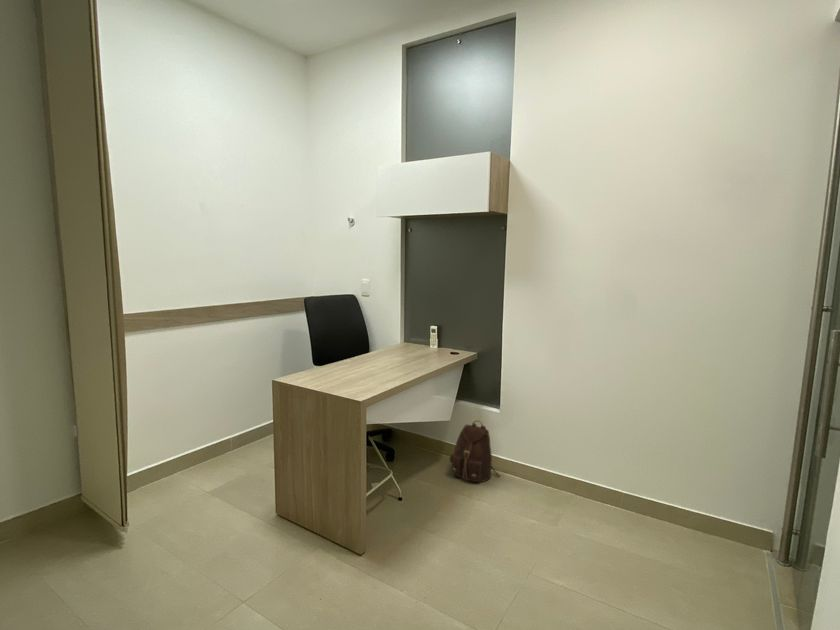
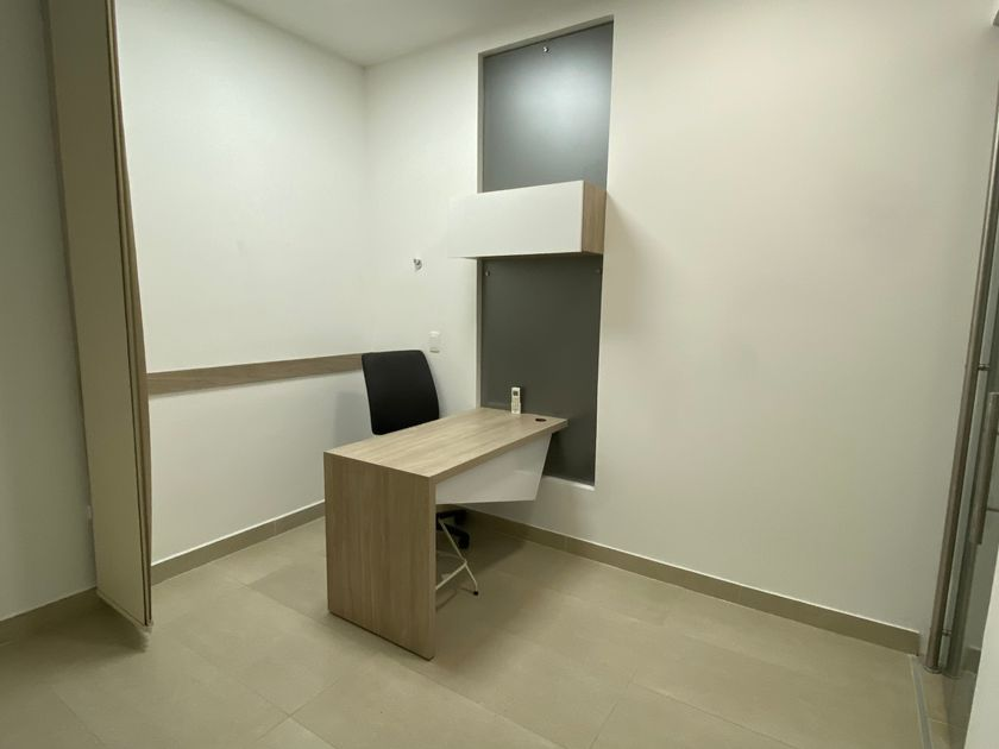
- backpack [449,419,502,483]
